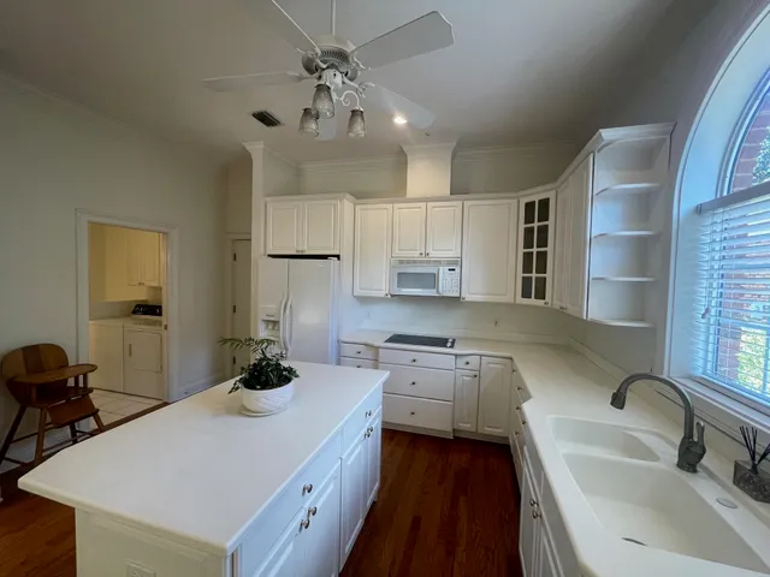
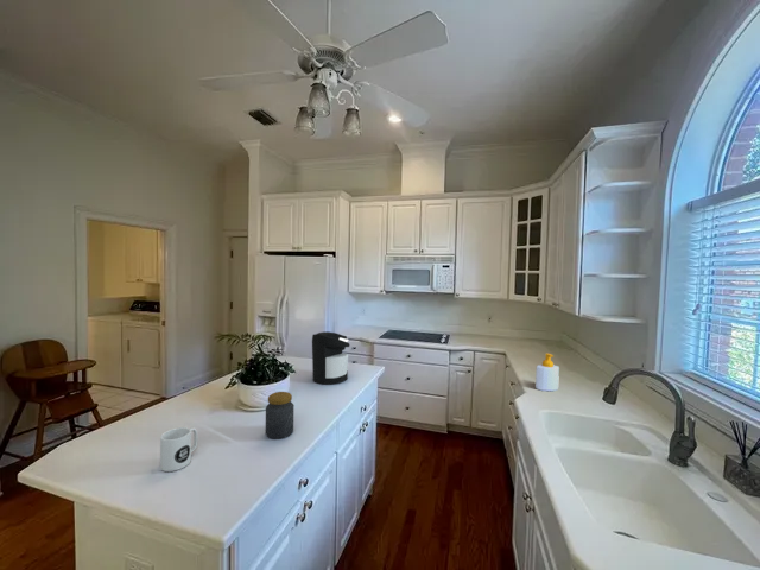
+ coffee maker [311,330,350,386]
+ jar [265,391,294,441]
+ soap bottle [534,353,560,392]
+ mug [159,426,200,473]
